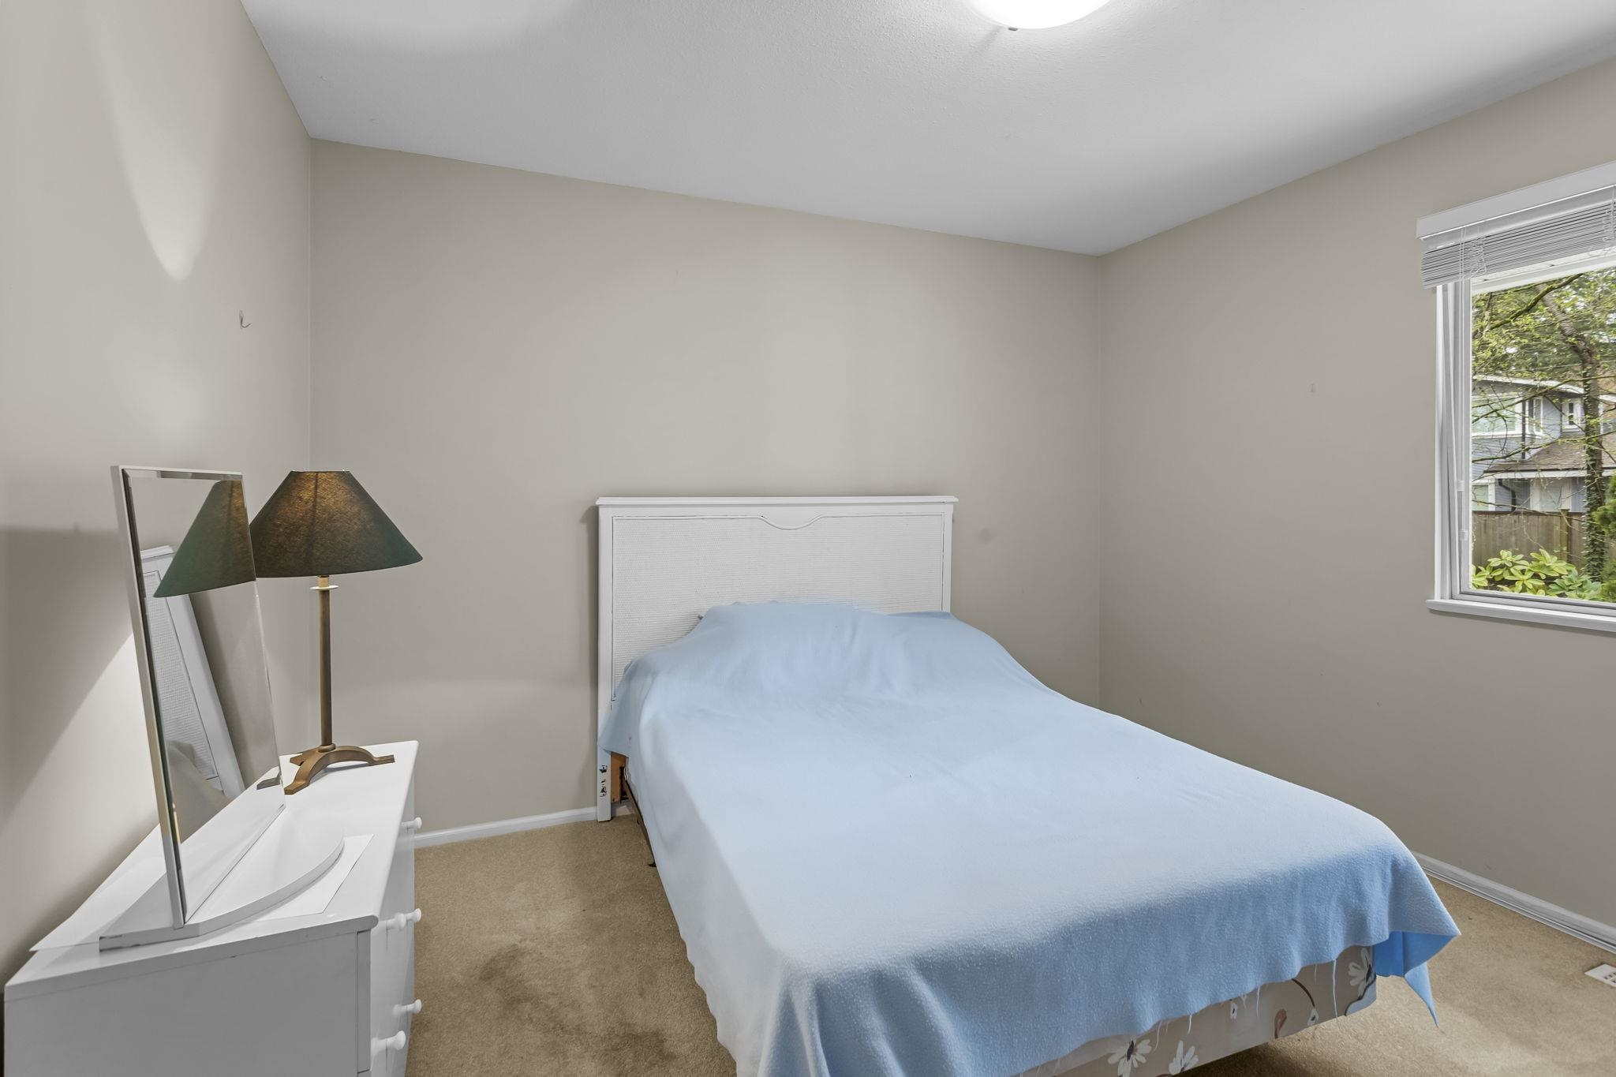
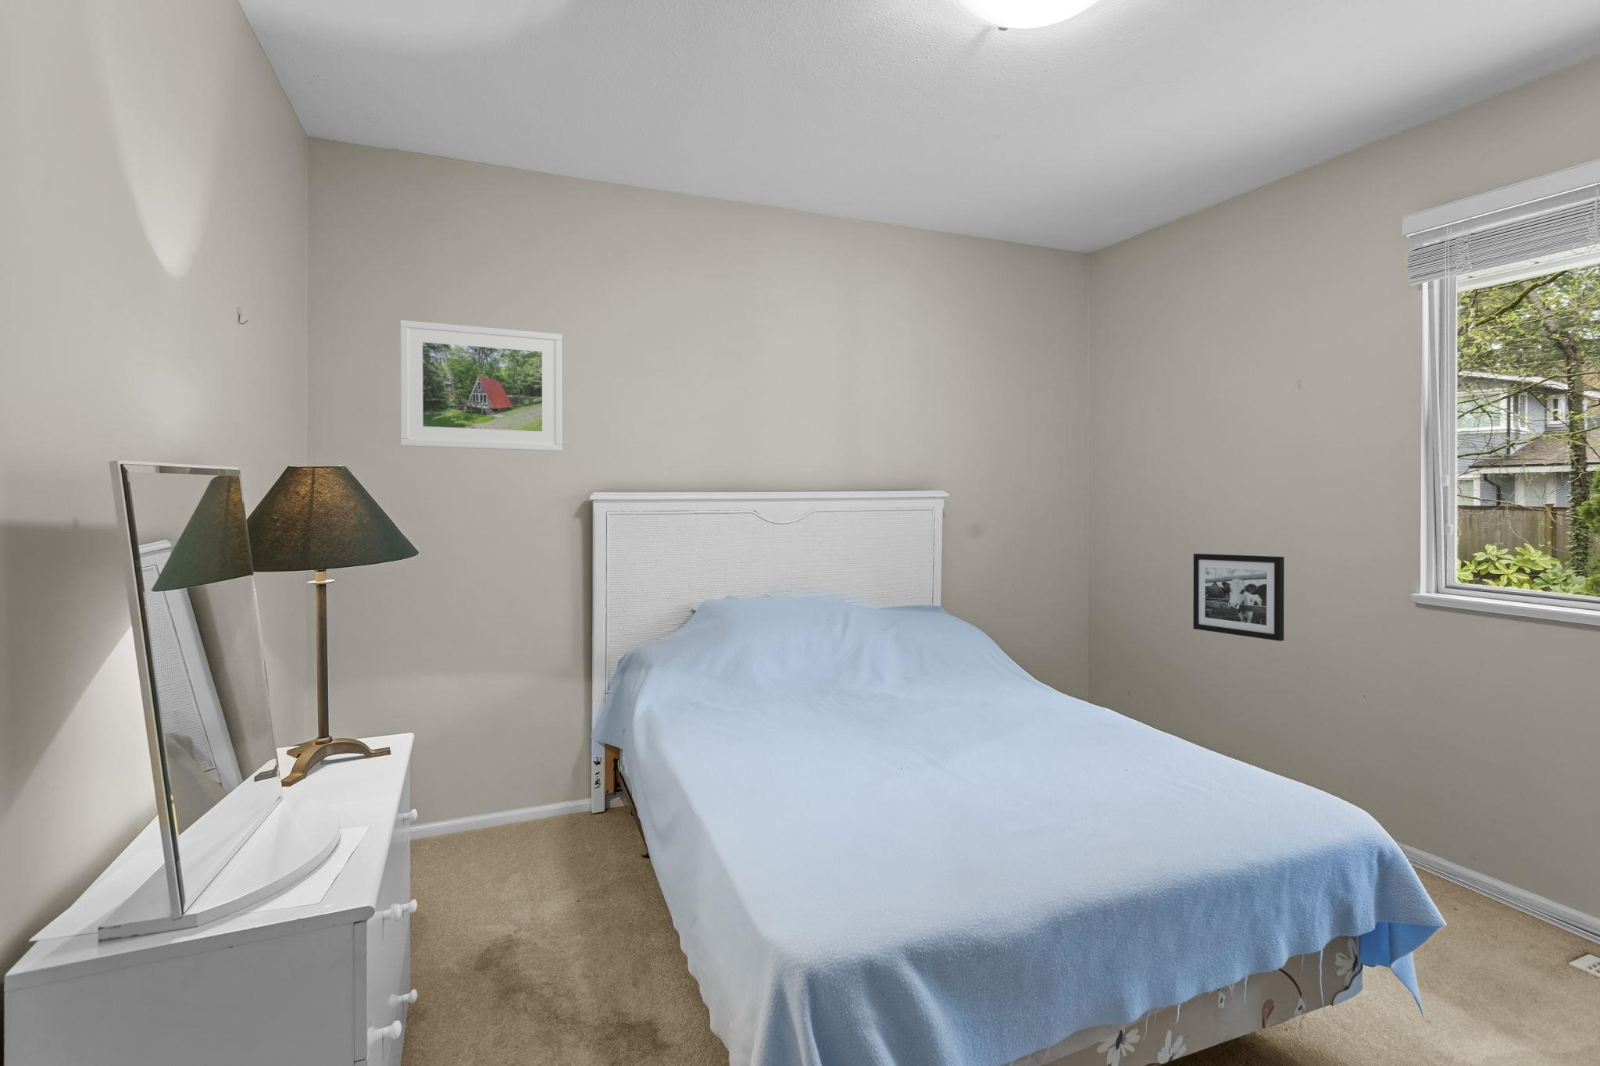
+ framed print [400,319,564,452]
+ picture frame [1192,553,1285,642]
